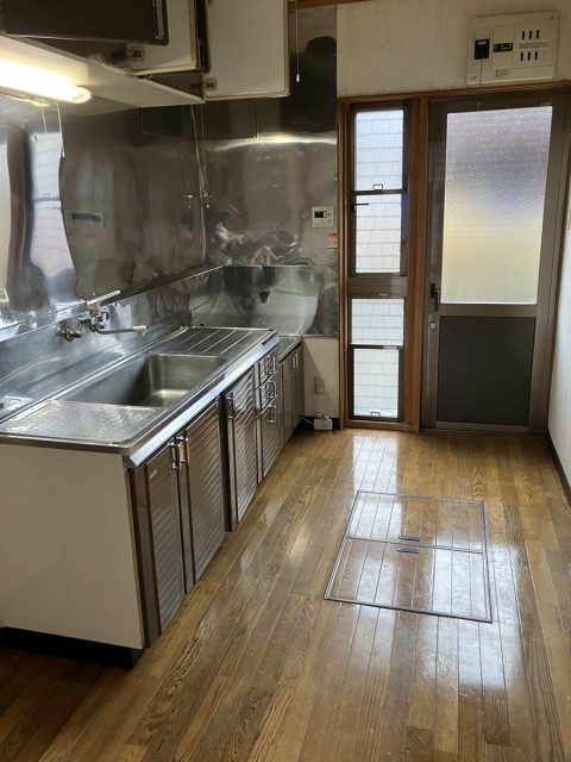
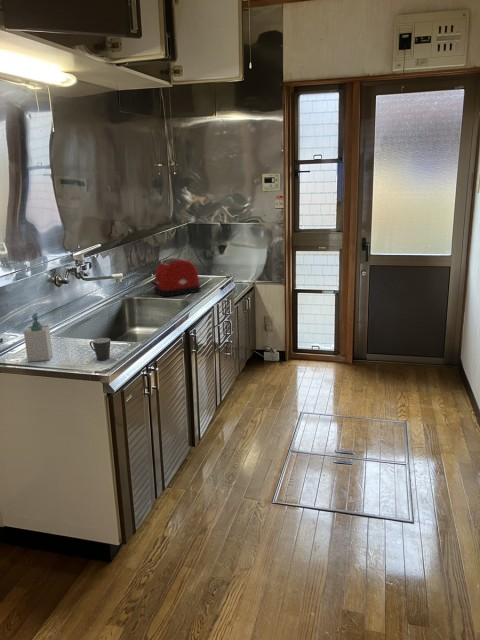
+ toaster [150,257,202,297]
+ soap bottle [23,312,54,363]
+ cup [89,337,112,361]
